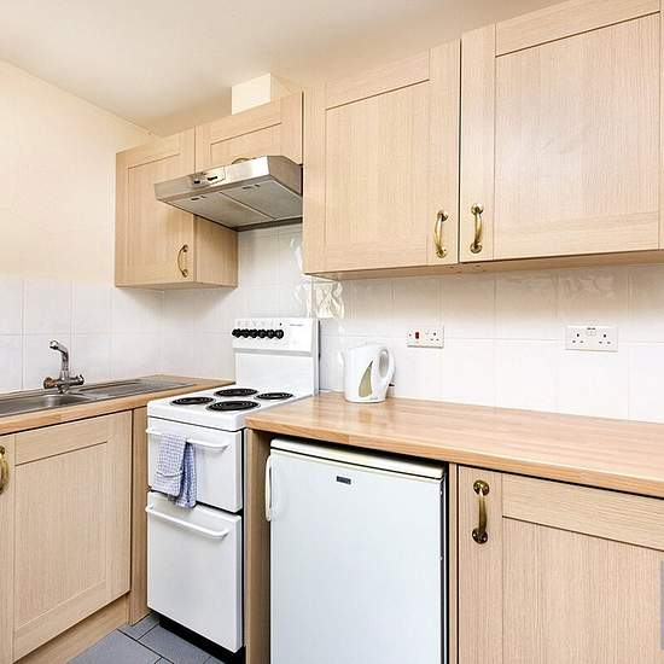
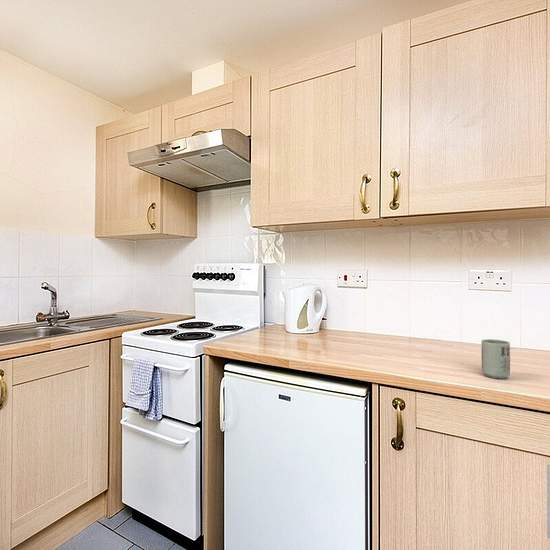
+ cup [481,338,511,379]
